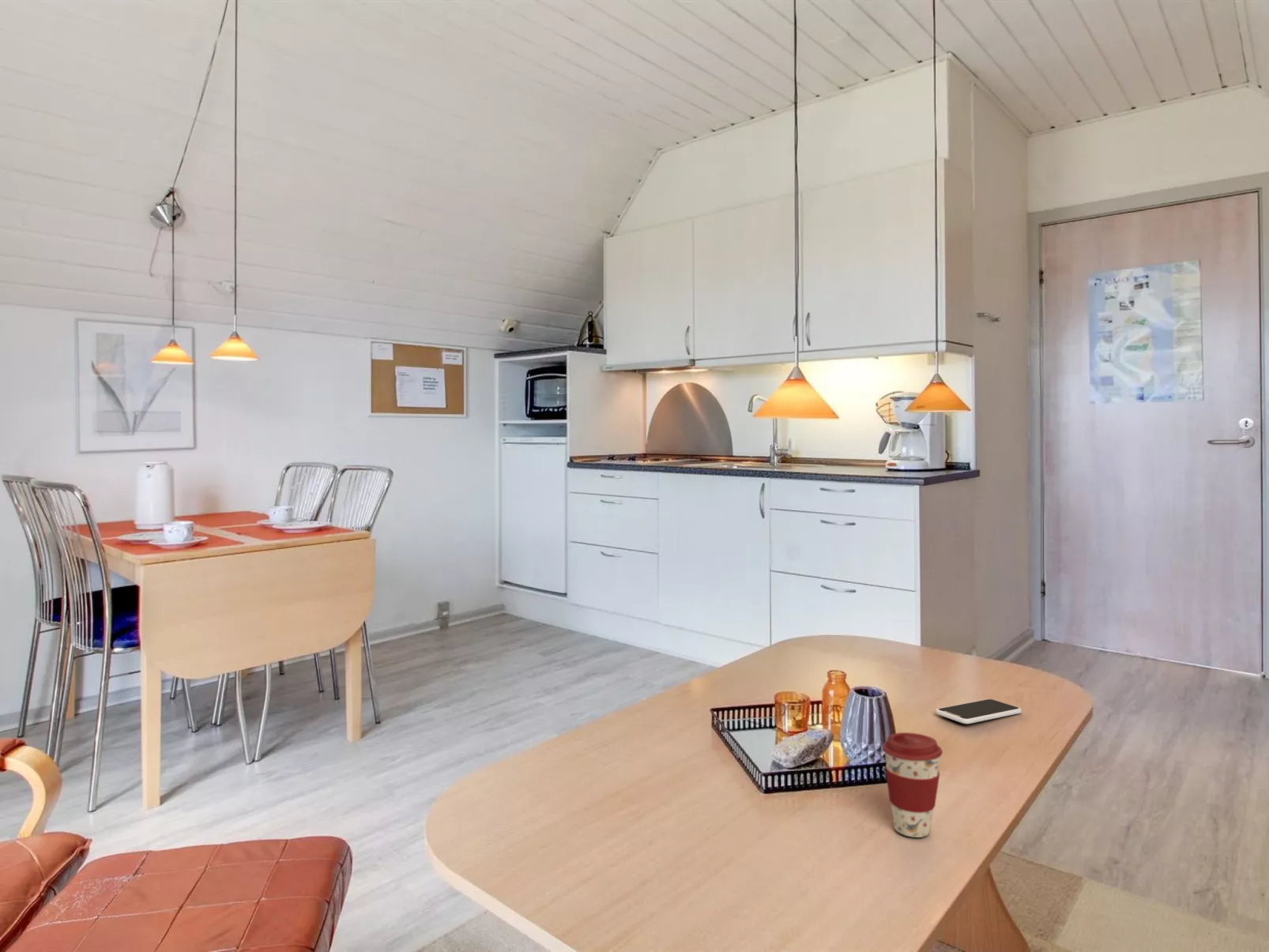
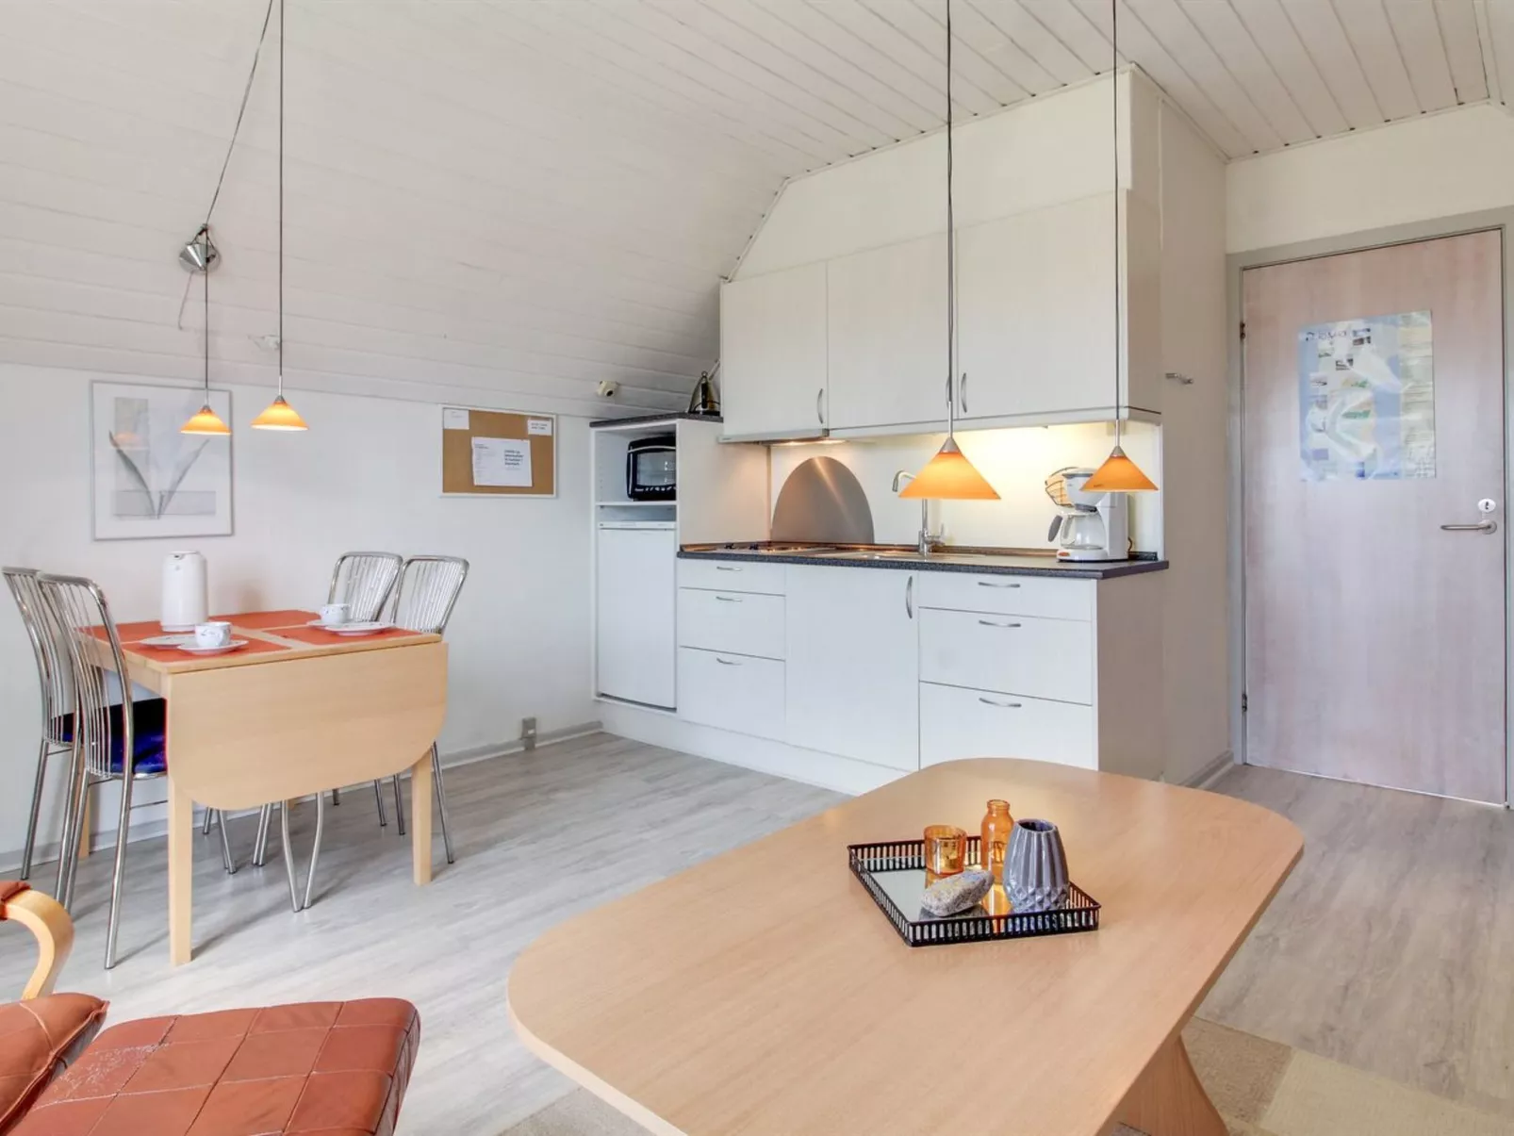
- smartphone [935,698,1022,724]
- coffee cup [882,732,943,838]
